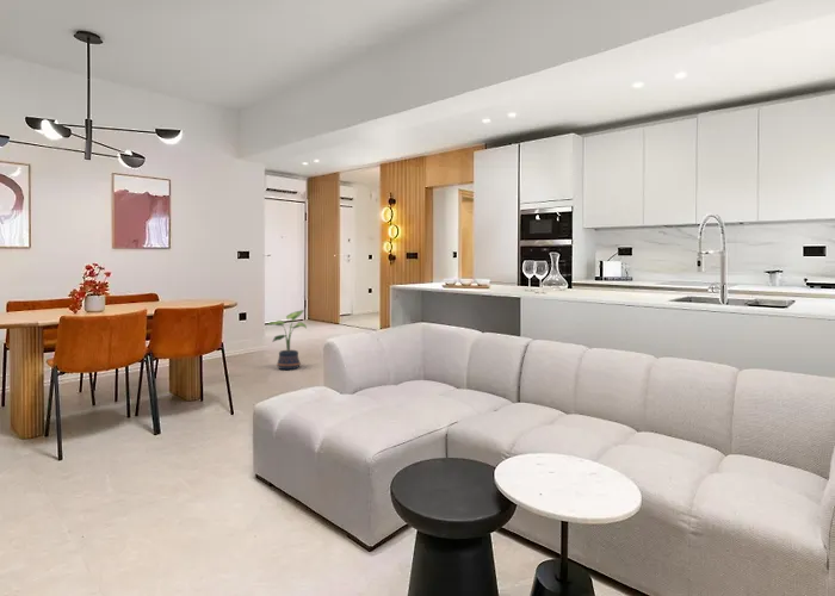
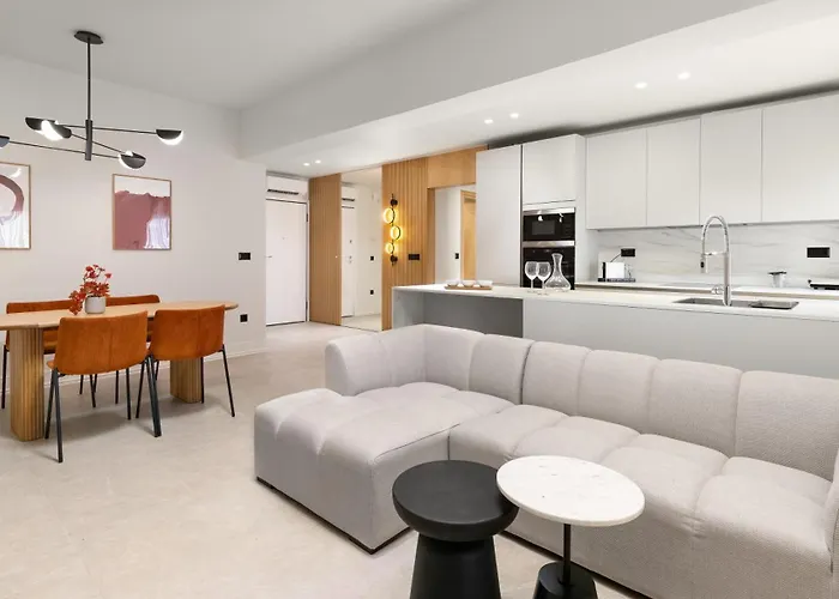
- potted plant [267,309,308,371]
